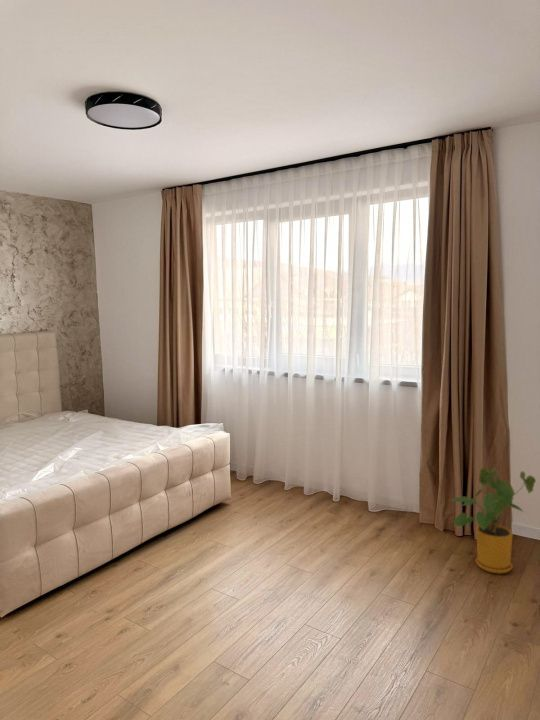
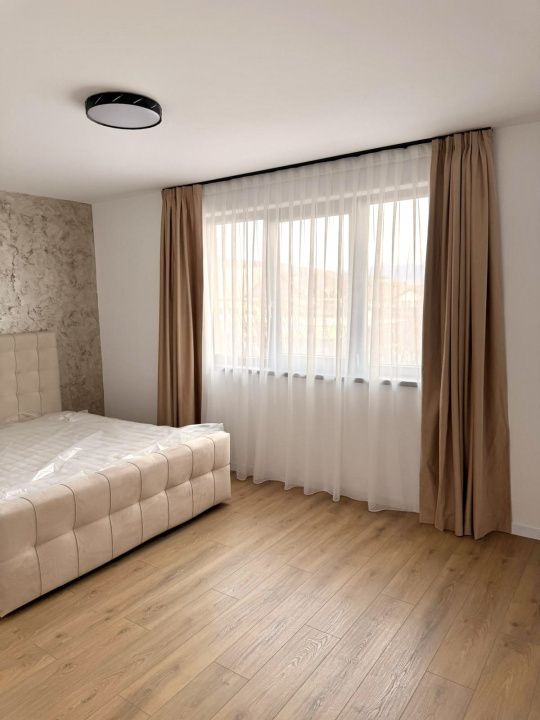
- house plant [449,467,537,575]
